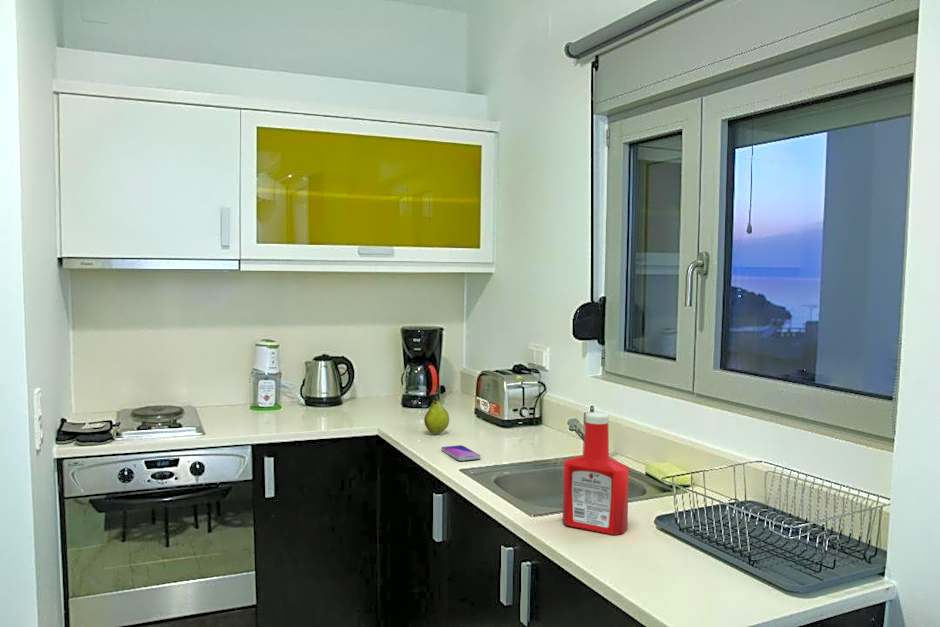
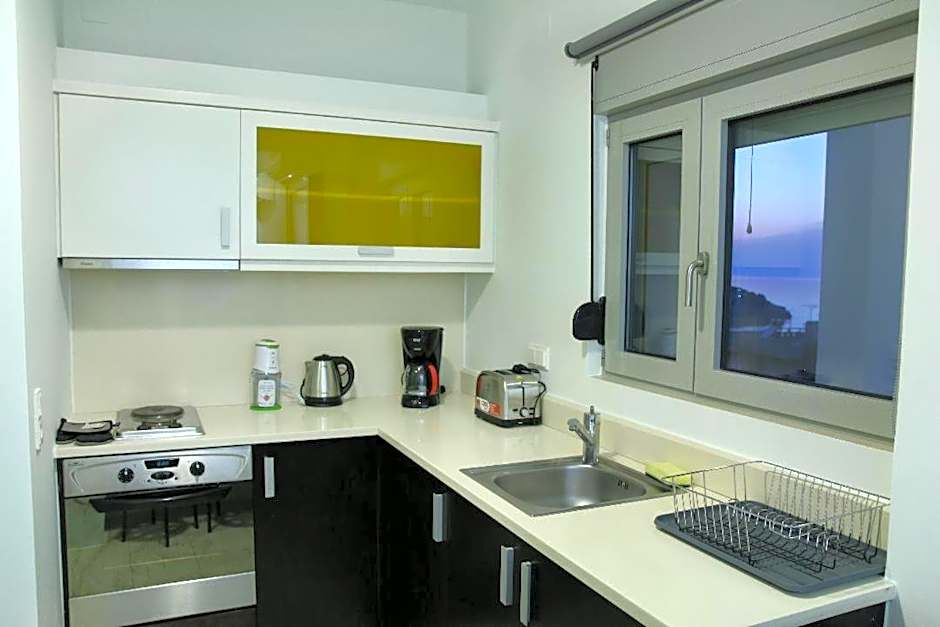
- smartphone [440,444,482,462]
- fruit [423,399,450,435]
- soap bottle [562,411,630,536]
